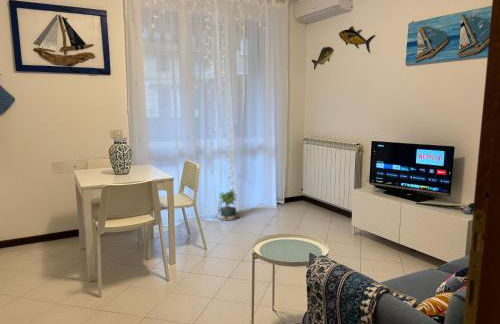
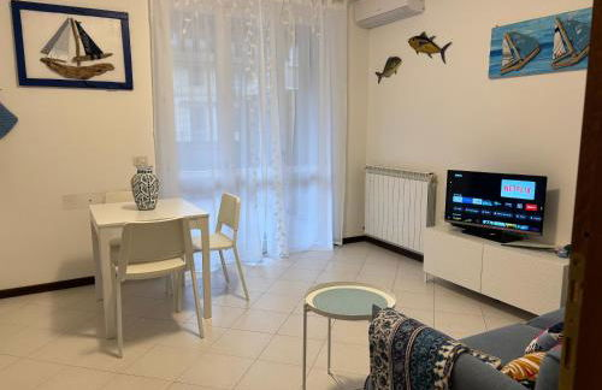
- potted plant [216,189,240,224]
